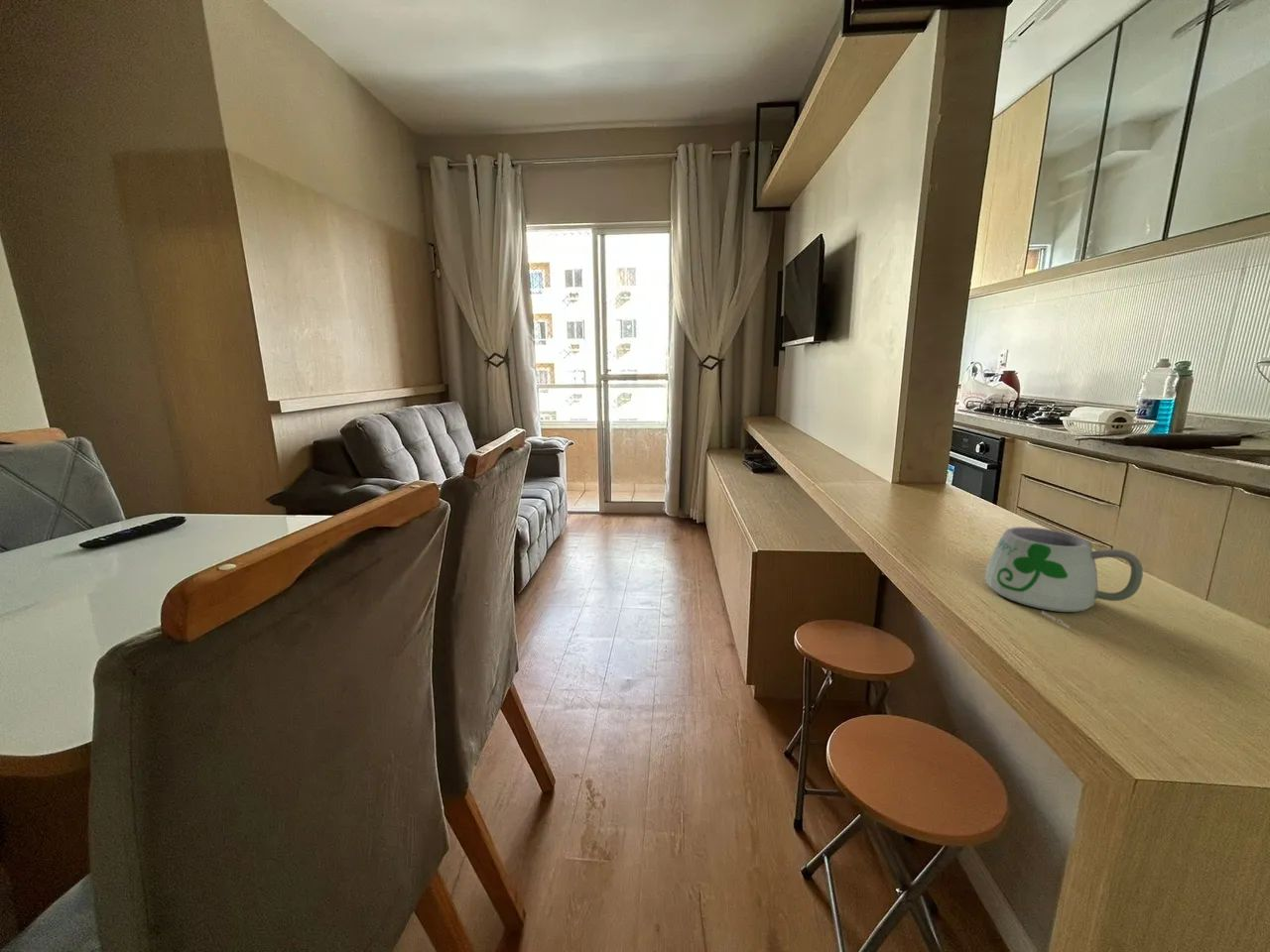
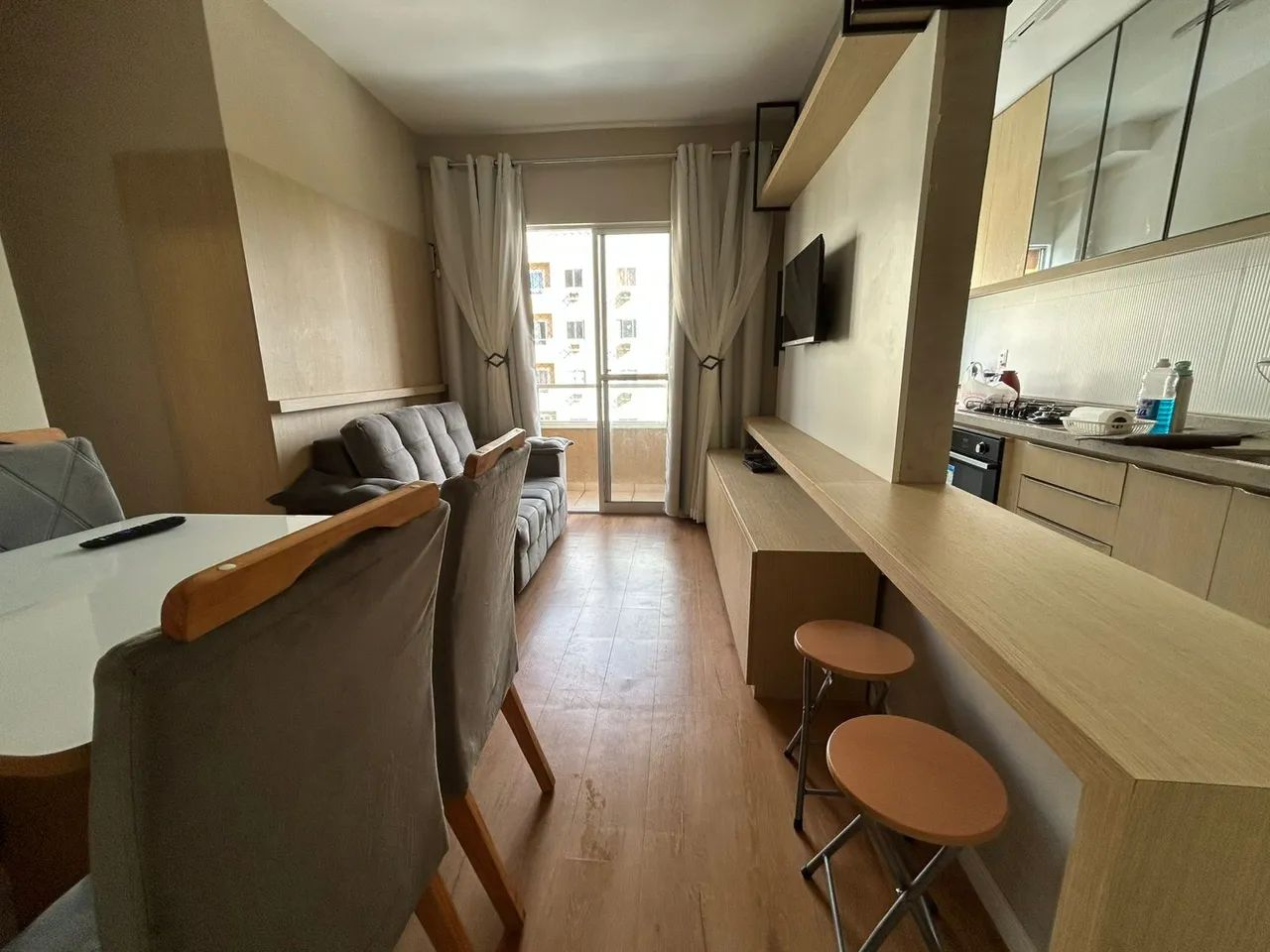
- mug [984,527,1144,629]
